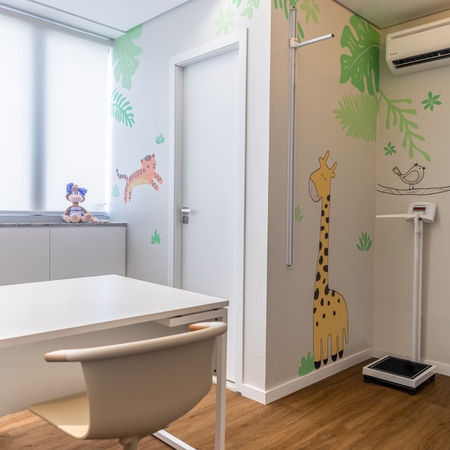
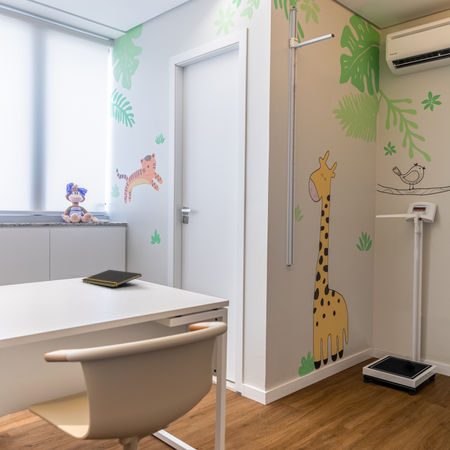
+ notepad [81,269,142,288]
